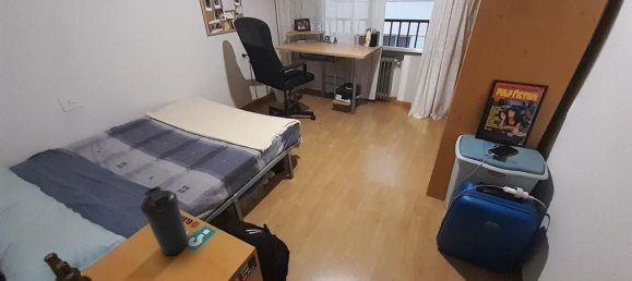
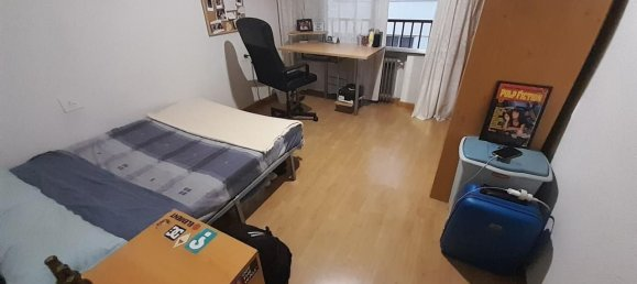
- water bottle [140,185,190,256]
